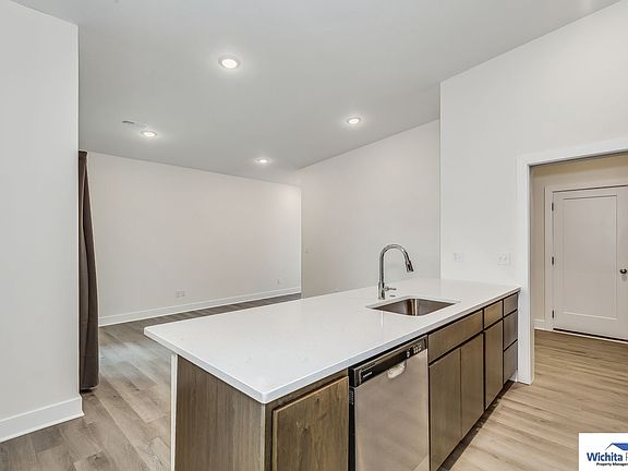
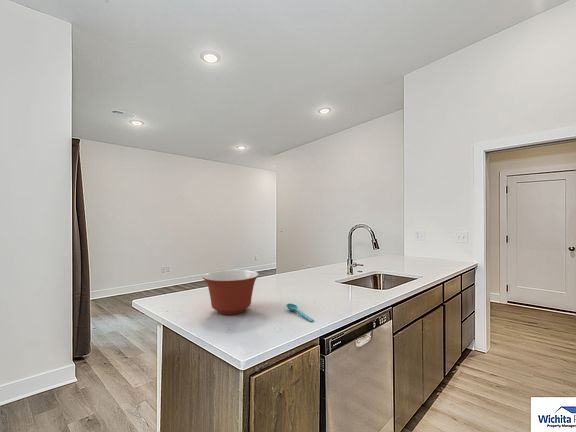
+ mixing bowl [202,269,260,315]
+ spoon [286,303,315,323]
